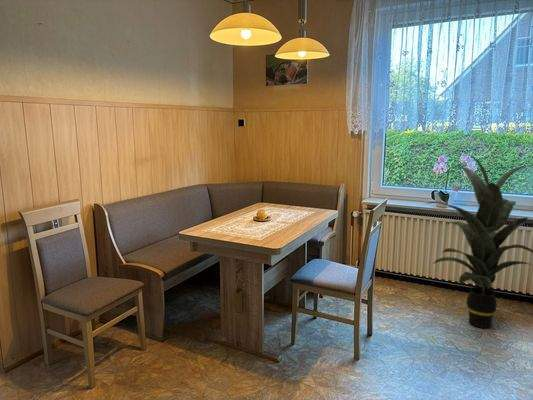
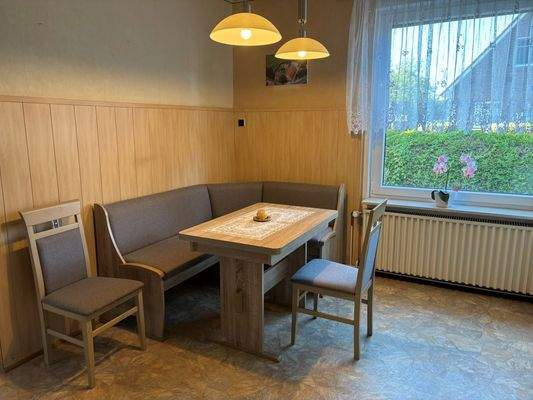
- indoor plant [424,153,533,329]
